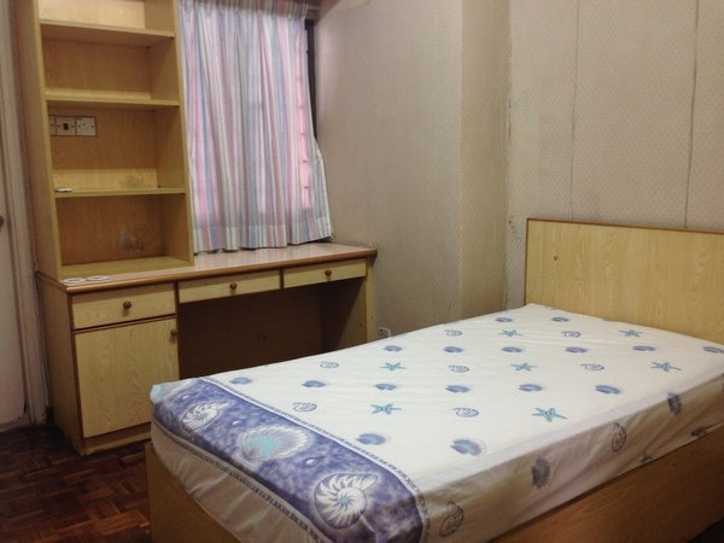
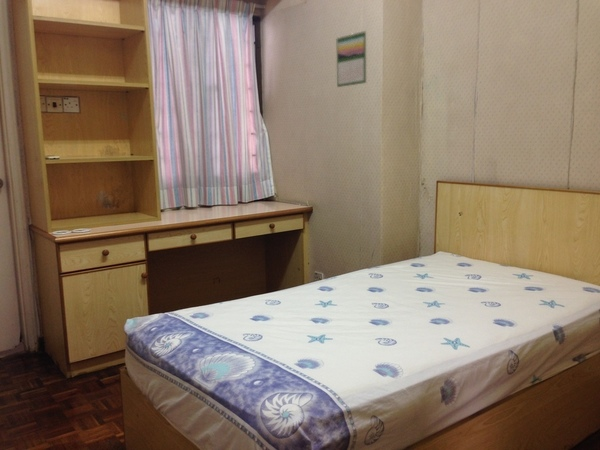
+ calendar [336,29,367,88]
